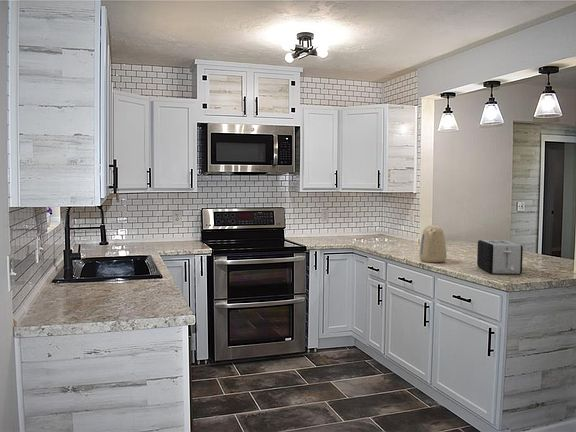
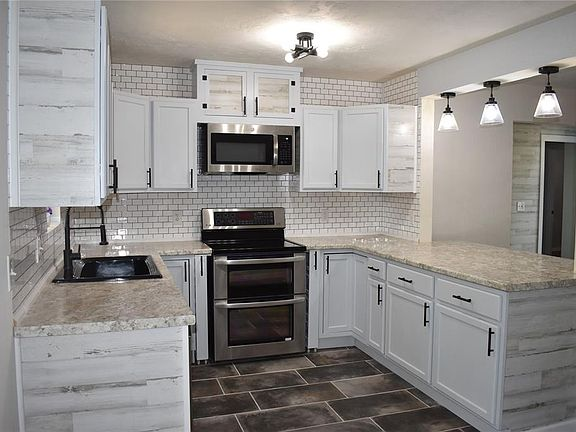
- kettle [418,224,448,263]
- toaster [476,239,524,275]
